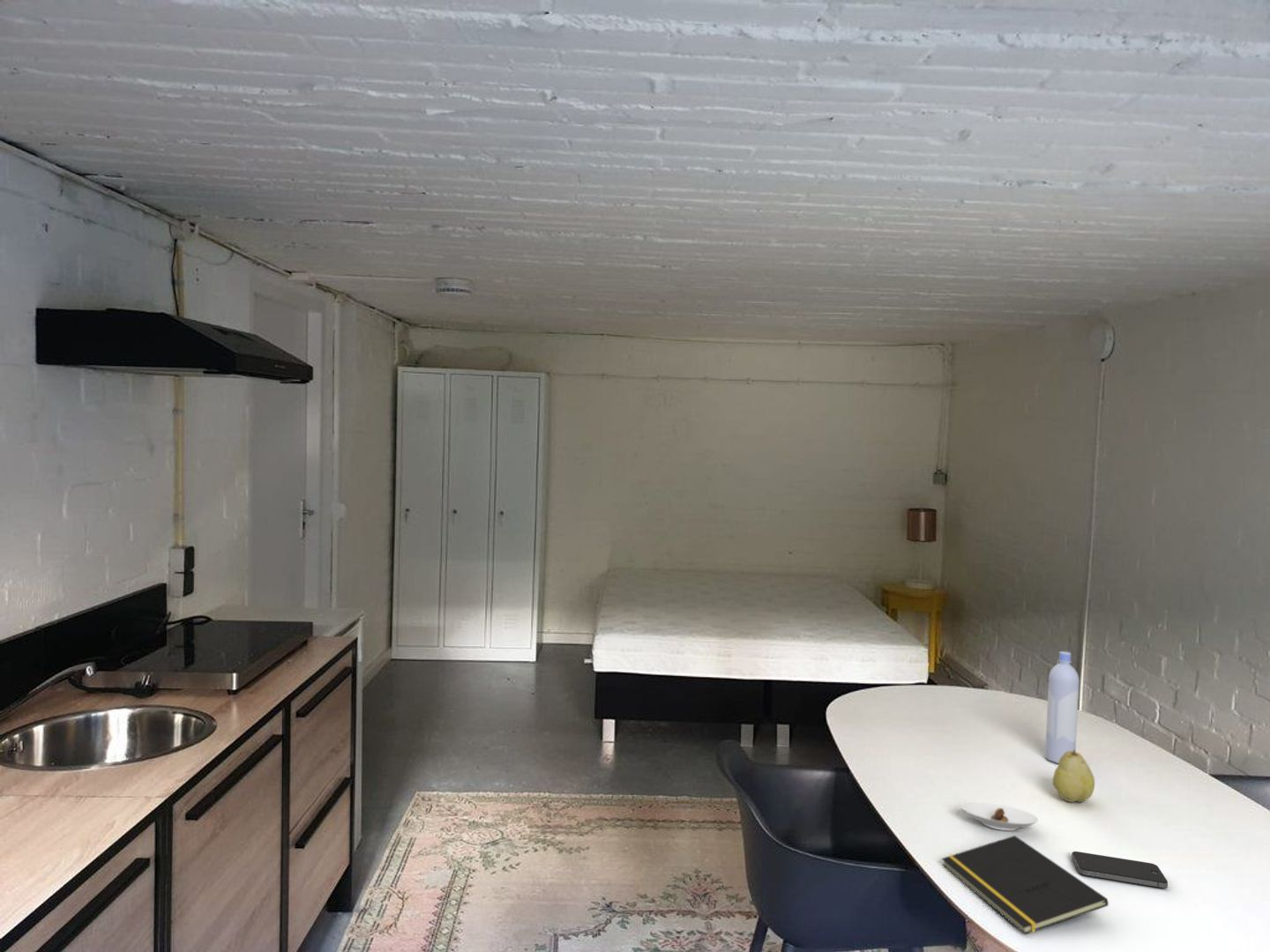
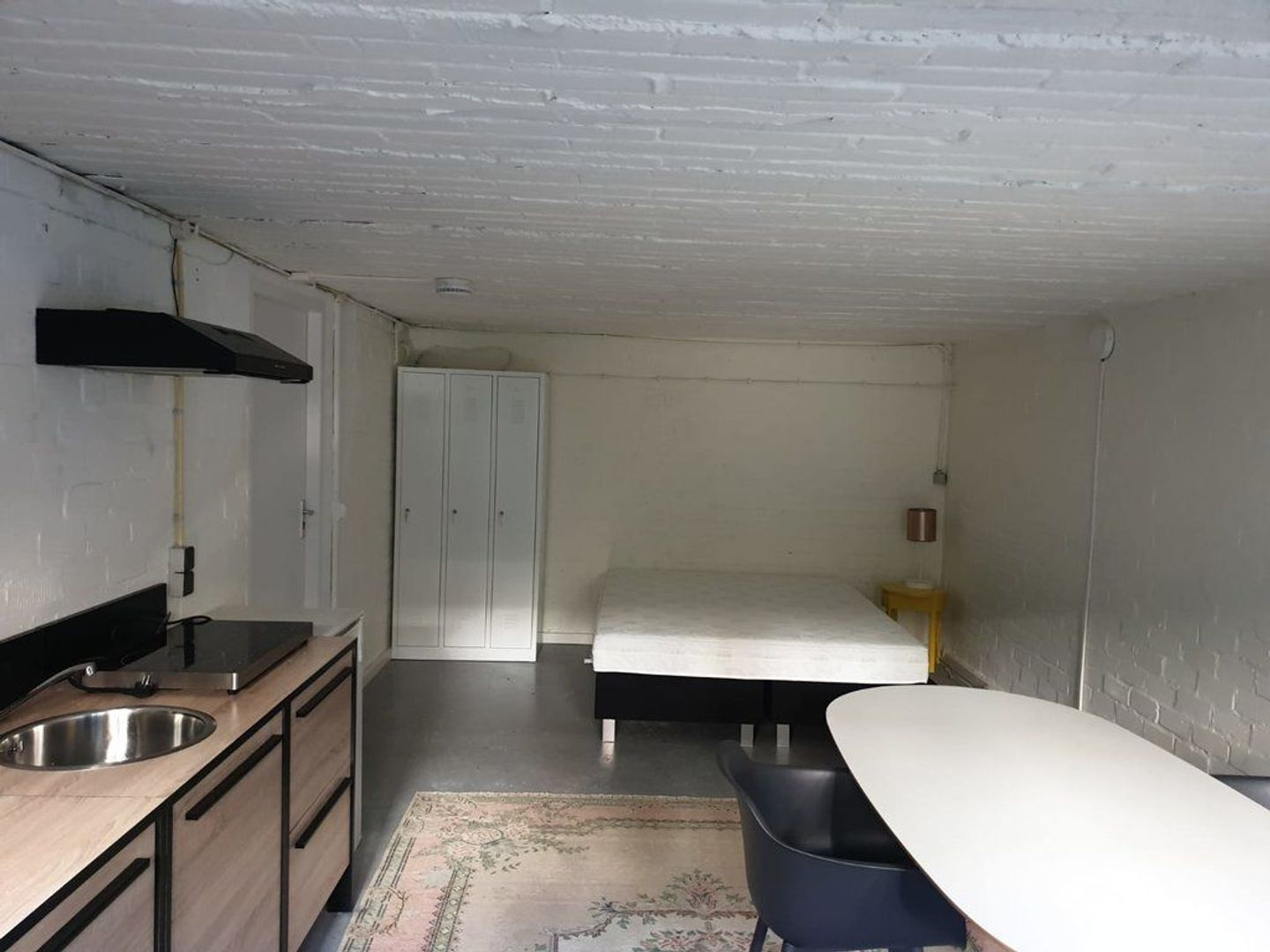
- bottle [1044,651,1080,764]
- saucer [960,801,1039,831]
- notepad [941,835,1109,935]
- fruit [1051,750,1095,803]
- smartphone [1071,851,1169,889]
